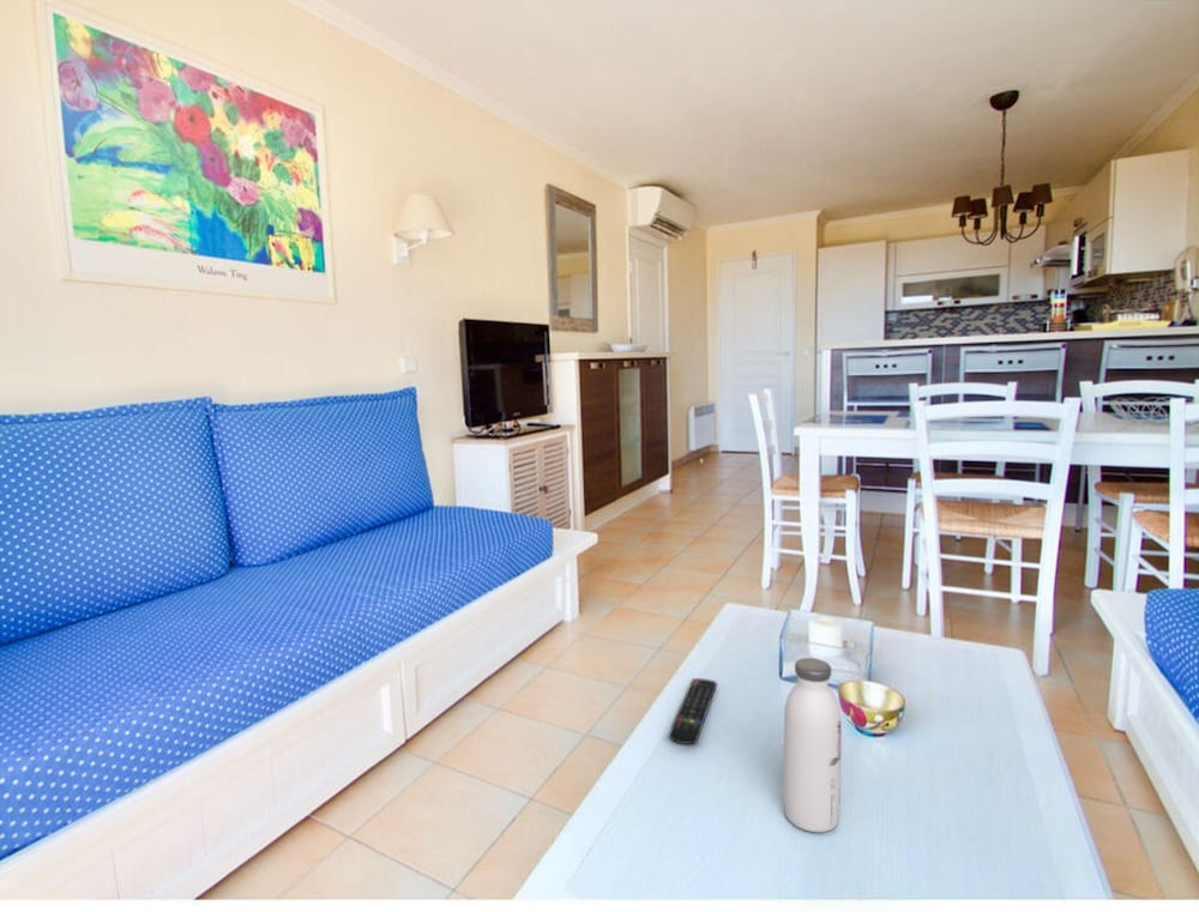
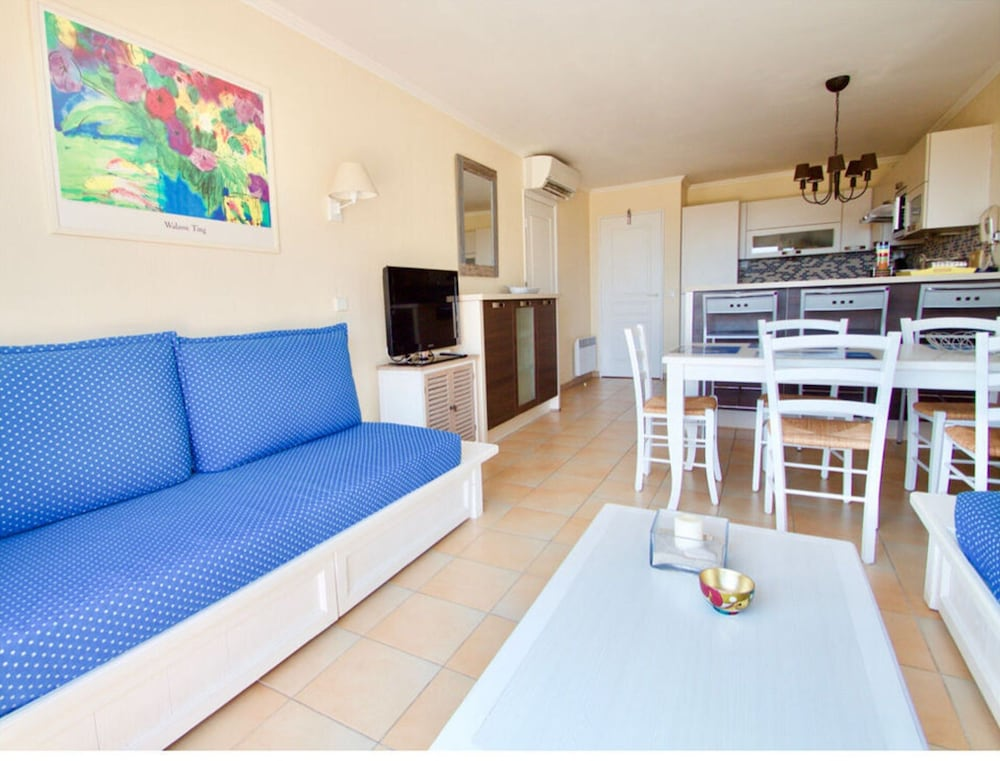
- water bottle [783,657,842,833]
- remote control [668,677,718,745]
